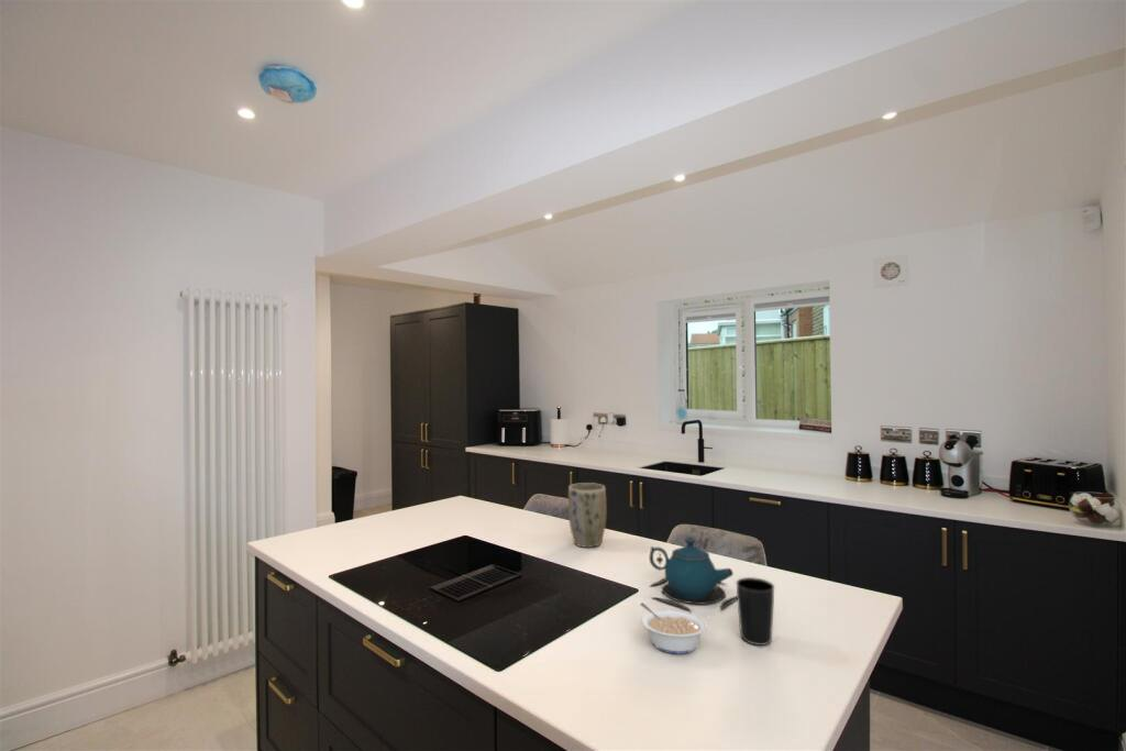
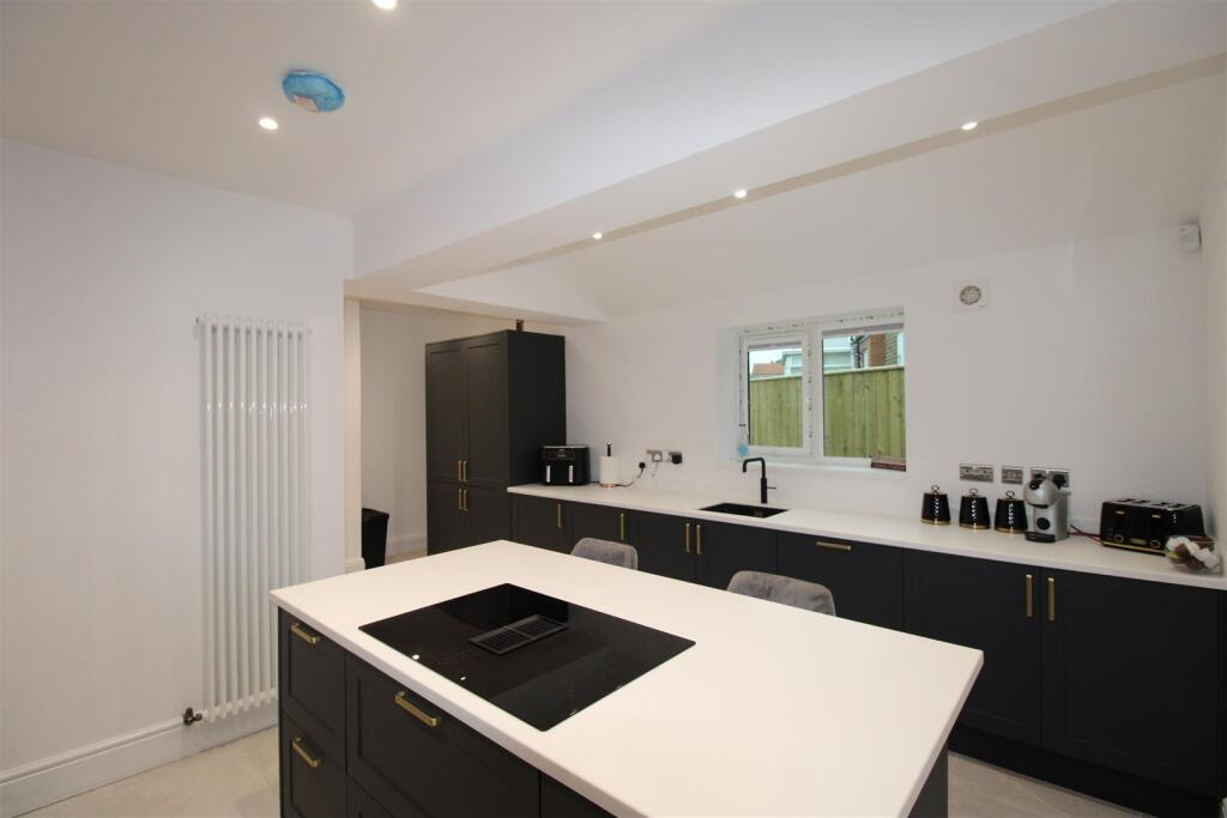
- legume [639,601,707,655]
- teapot [648,537,738,611]
- plant pot [567,482,607,549]
- cup [735,576,775,647]
